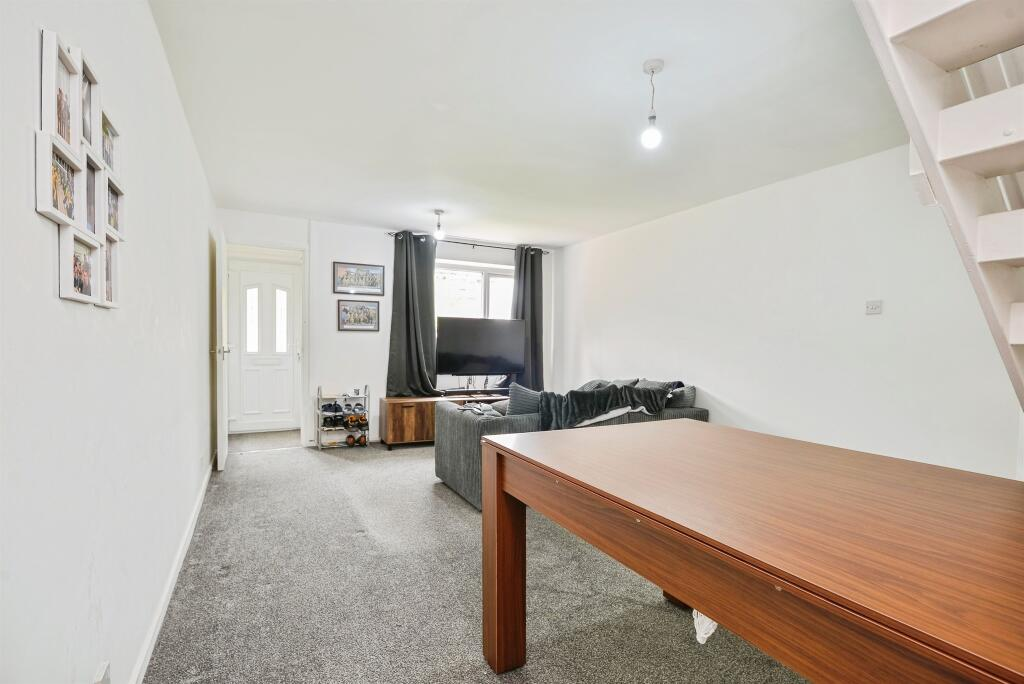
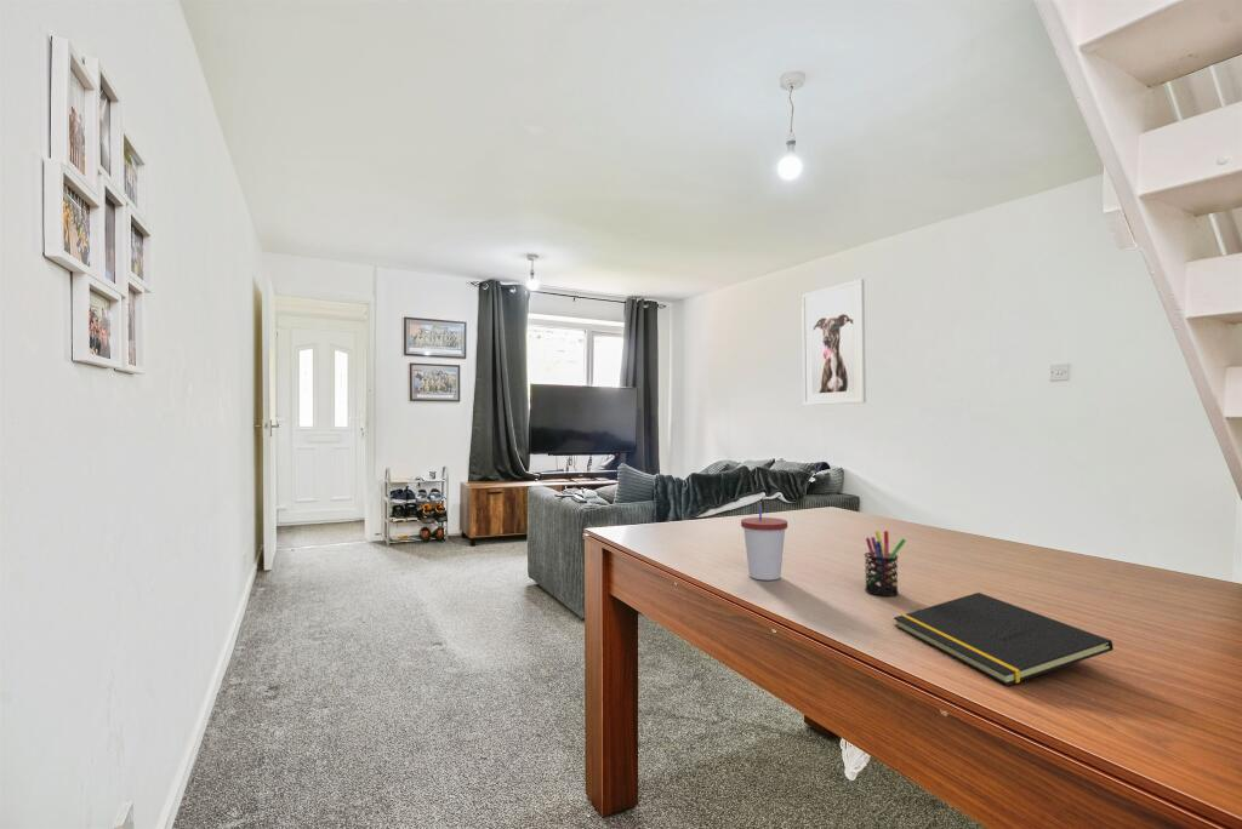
+ notepad [893,591,1115,686]
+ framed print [801,278,867,406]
+ pen holder [864,530,907,598]
+ cup [740,505,788,582]
